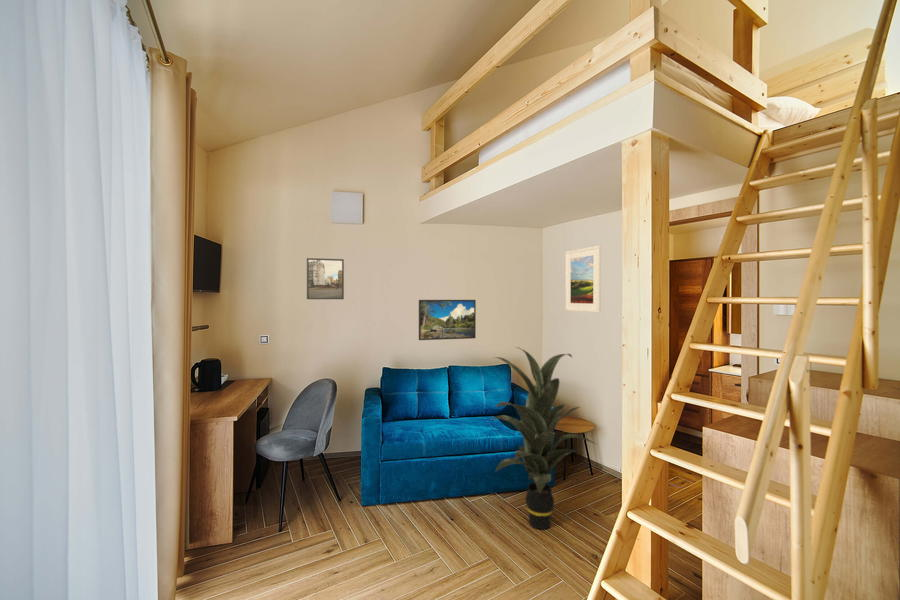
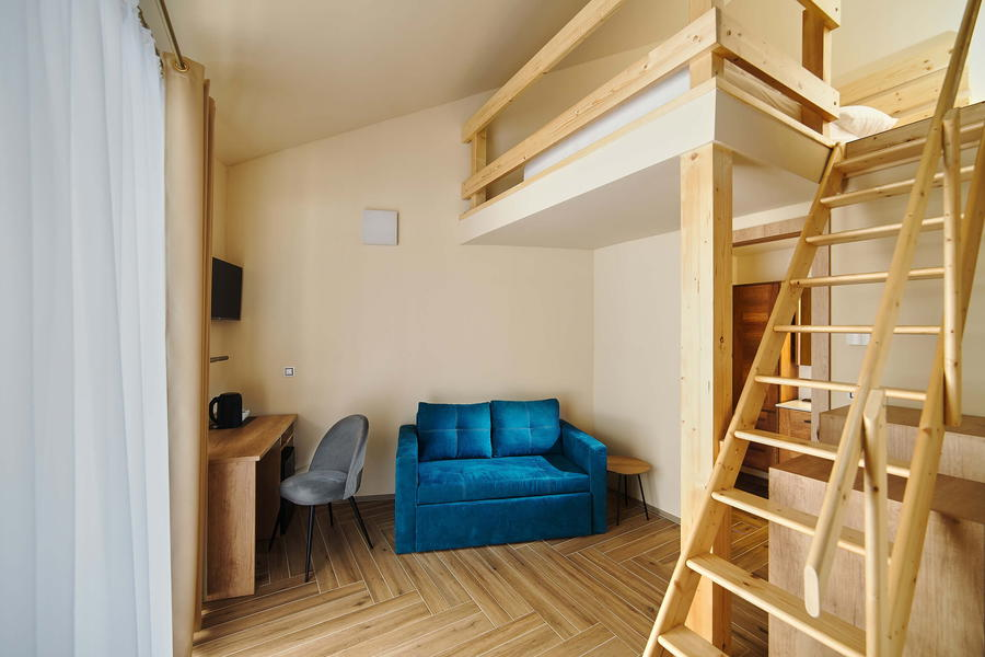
- indoor plant [487,346,597,531]
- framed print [564,245,602,314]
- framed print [418,299,477,341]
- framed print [306,257,345,300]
